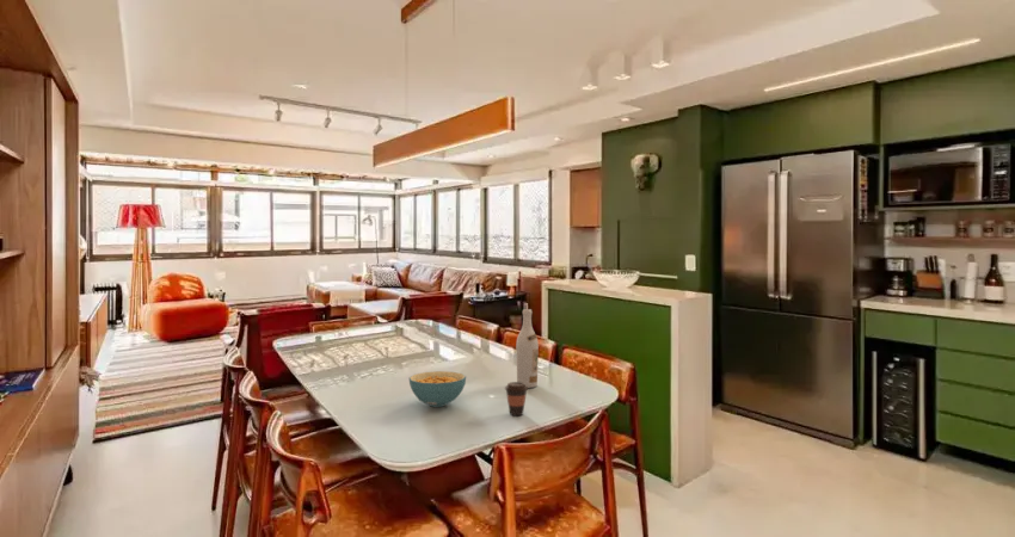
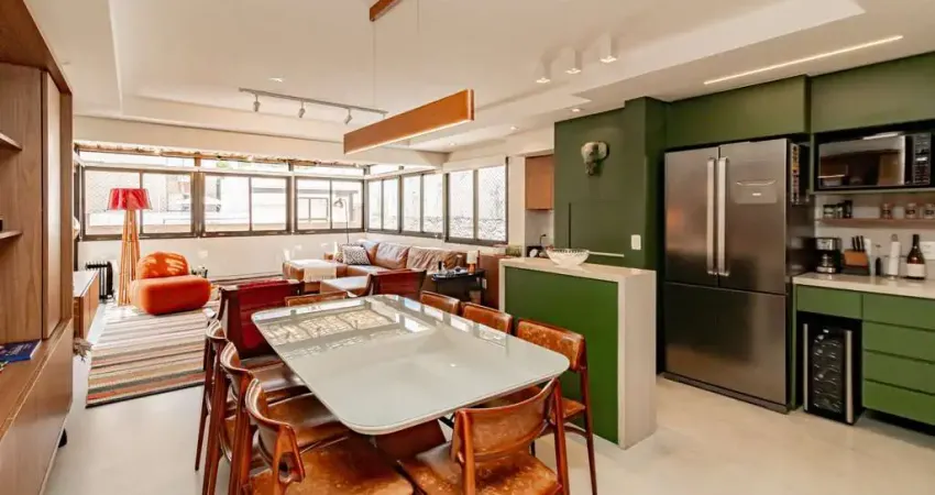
- wine bottle [515,308,540,389]
- coffee cup [504,381,529,416]
- cereal bowl [407,370,467,408]
